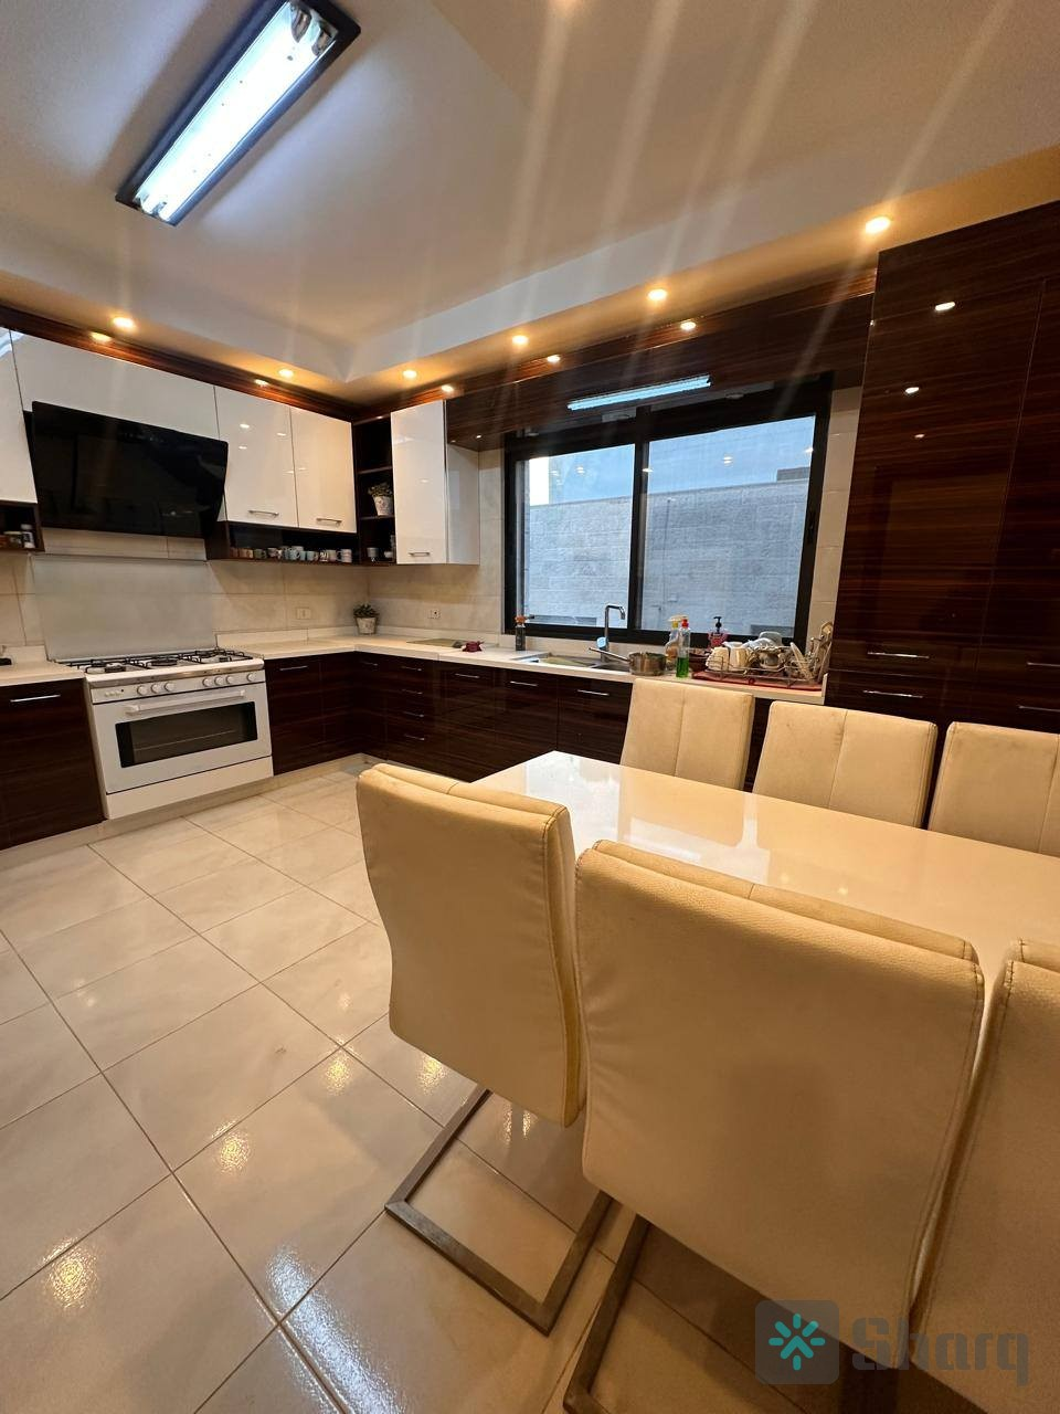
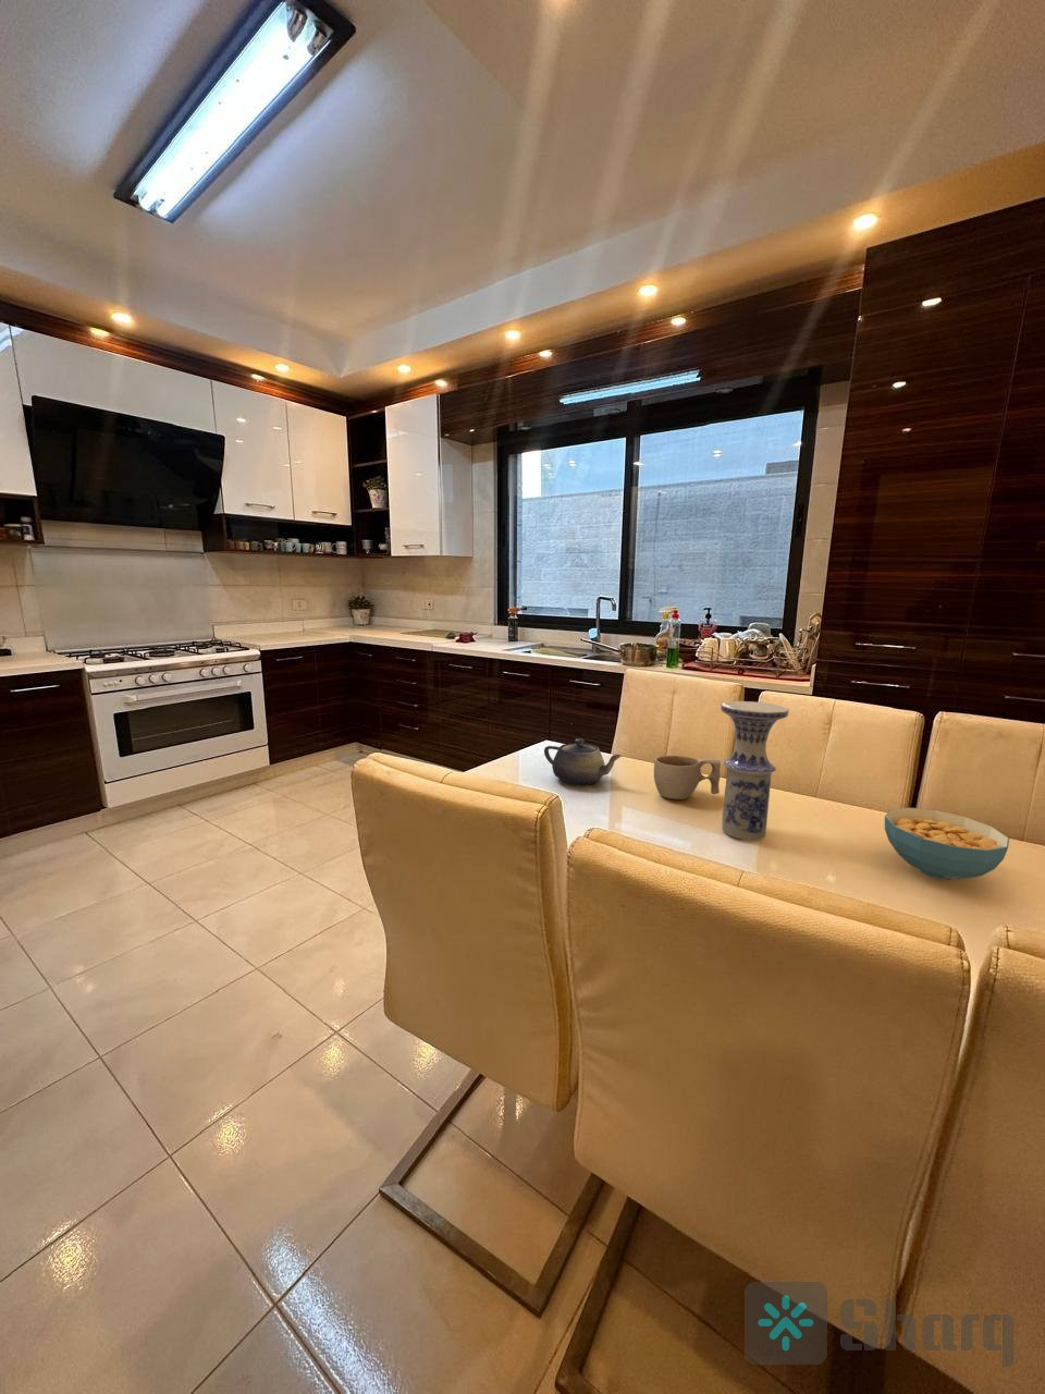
+ cup [653,755,721,800]
+ cereal bowl [884,807,1010,881]
+ vase [719,700,790,841]
+ teapot [543,738,622,786]
